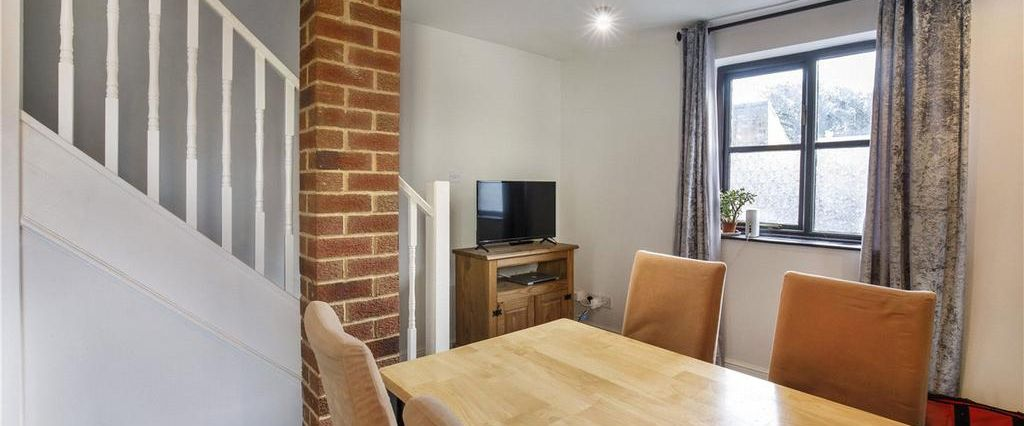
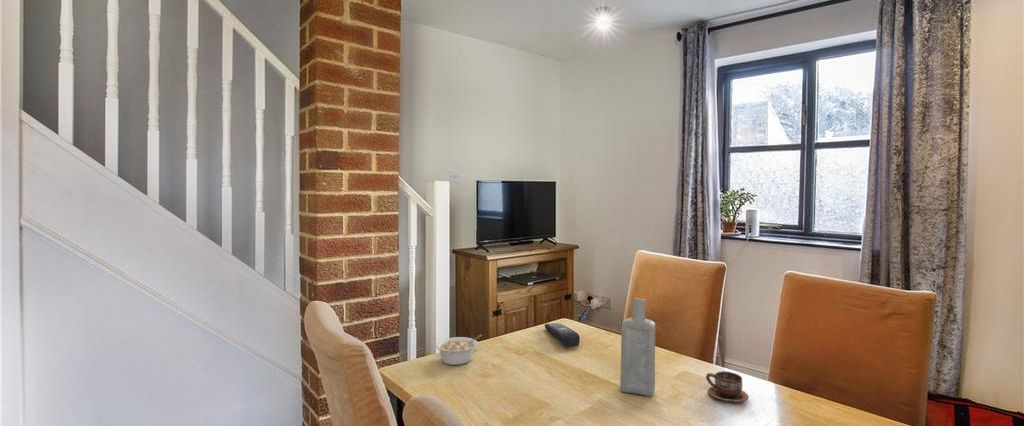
+ remote control [544,322,581,348]
+ legume [435,333,483,366]
+ cup [705,370,750,403]
+ bottle [619,296,656,397]
